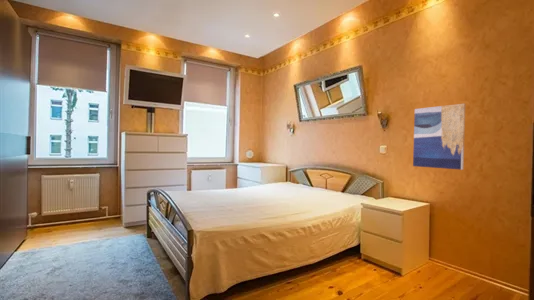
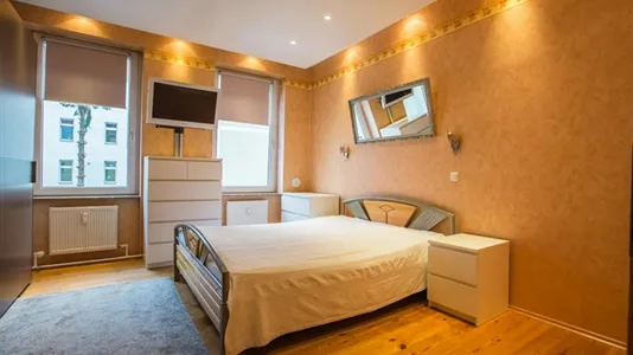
- wall art [412,103,466,171]
